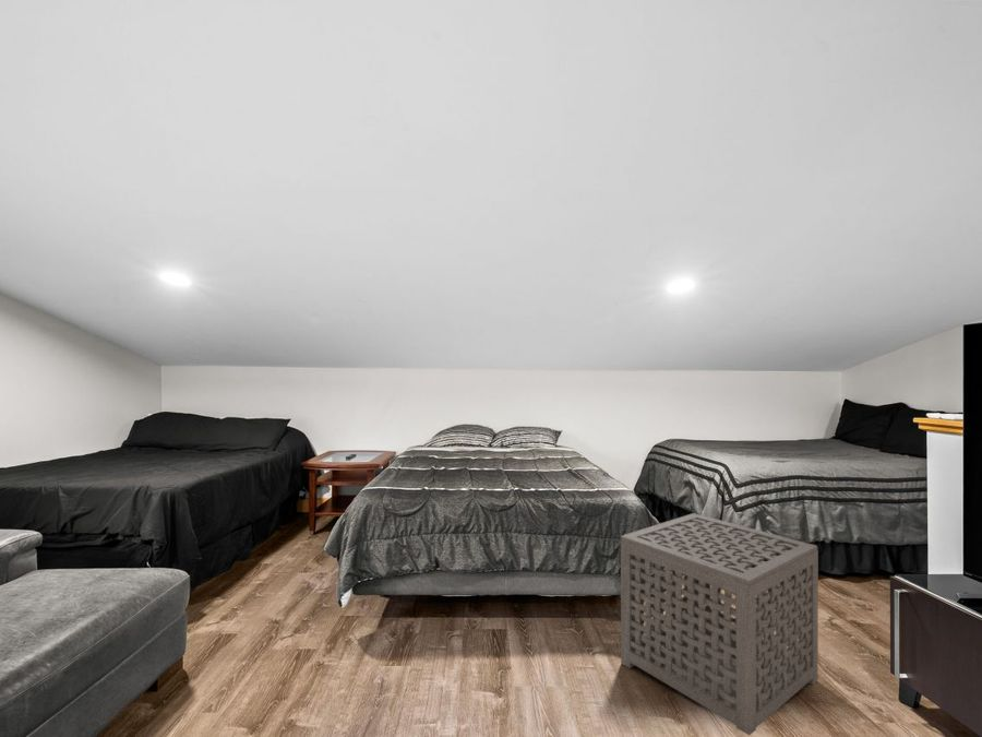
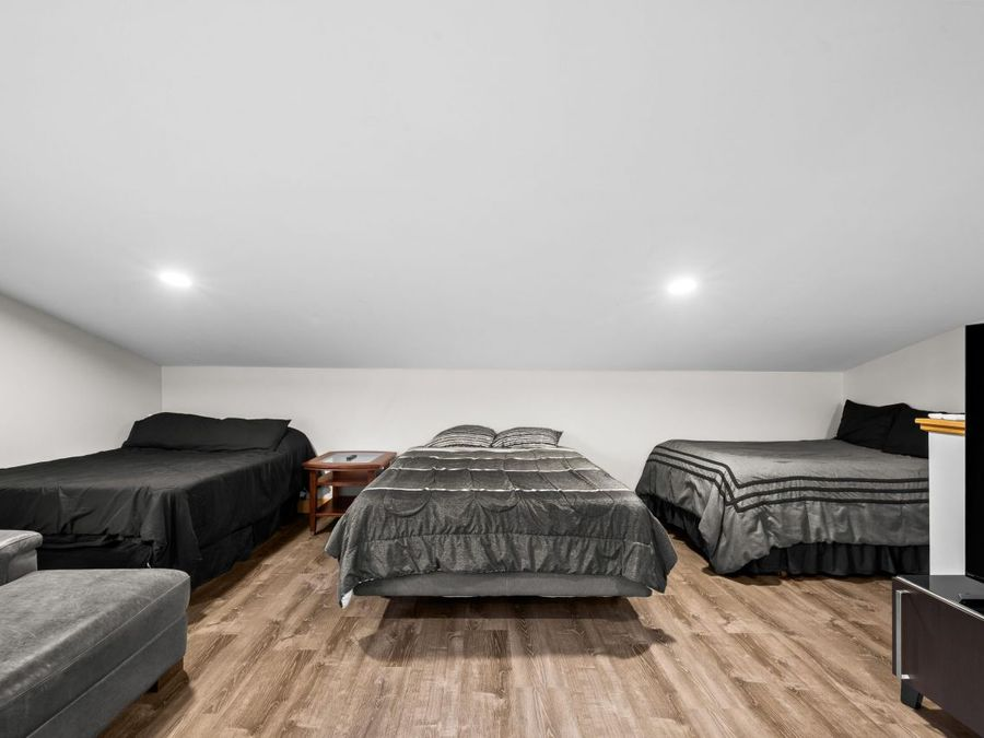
- side table [620,512,819,736]
